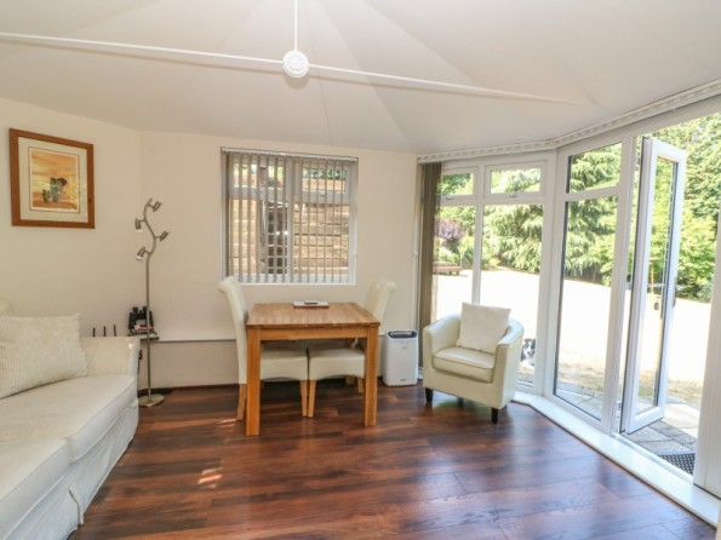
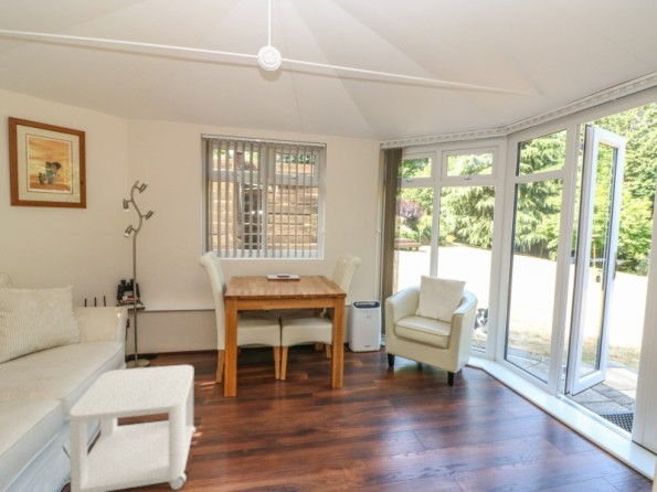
+ side table [68,364,197,492]
